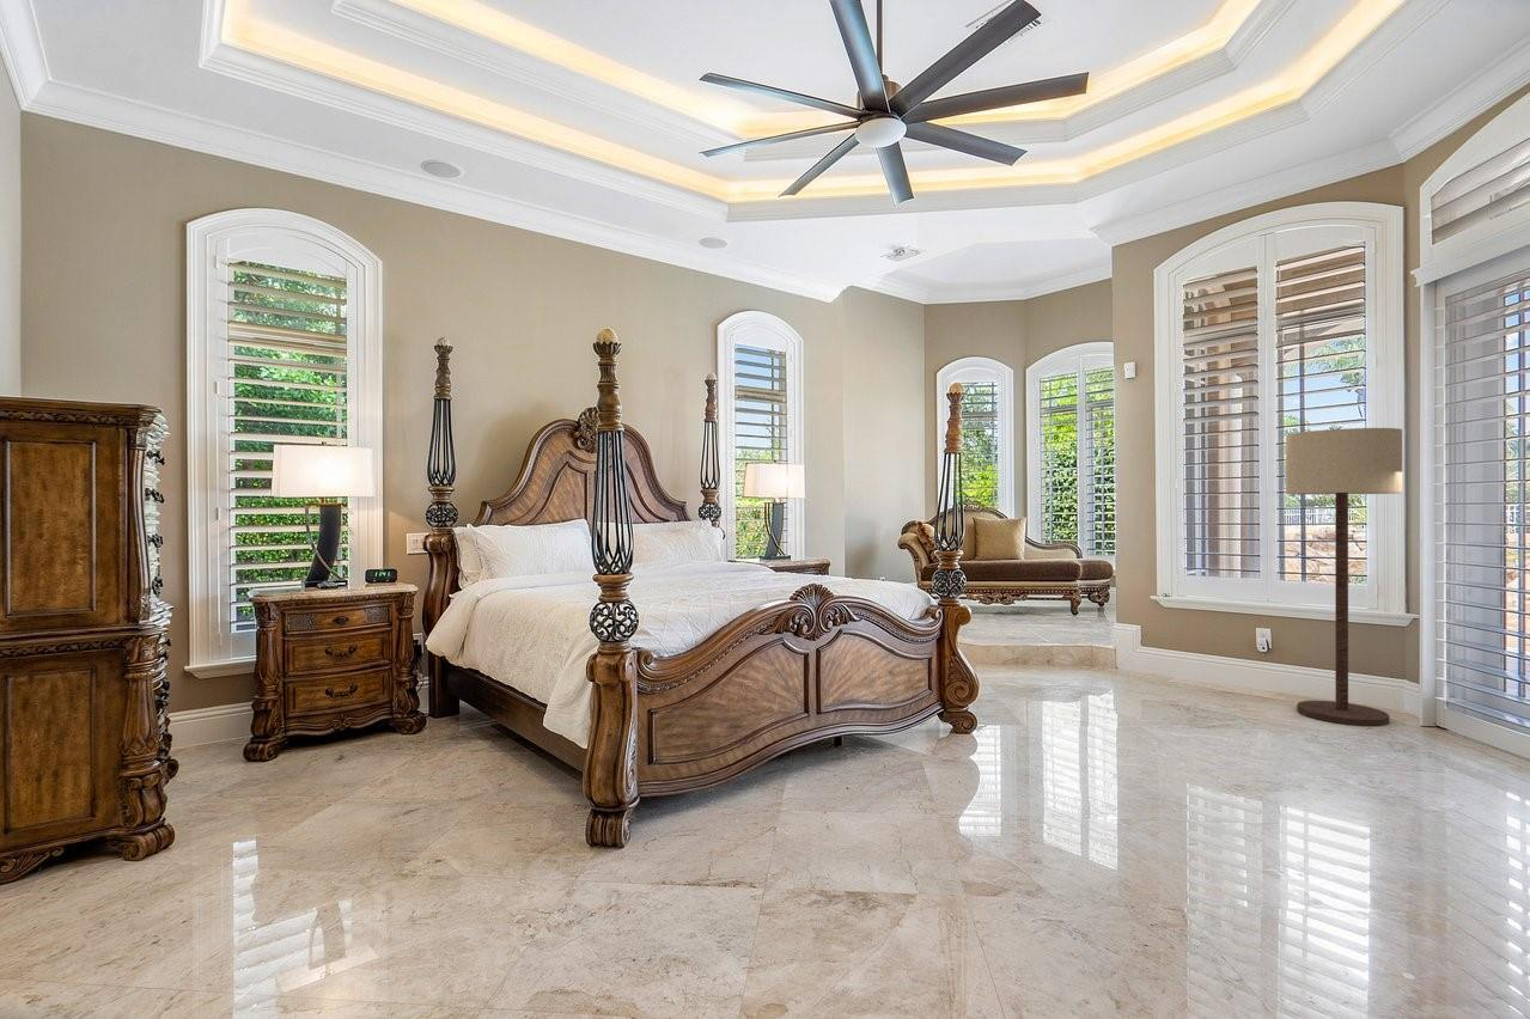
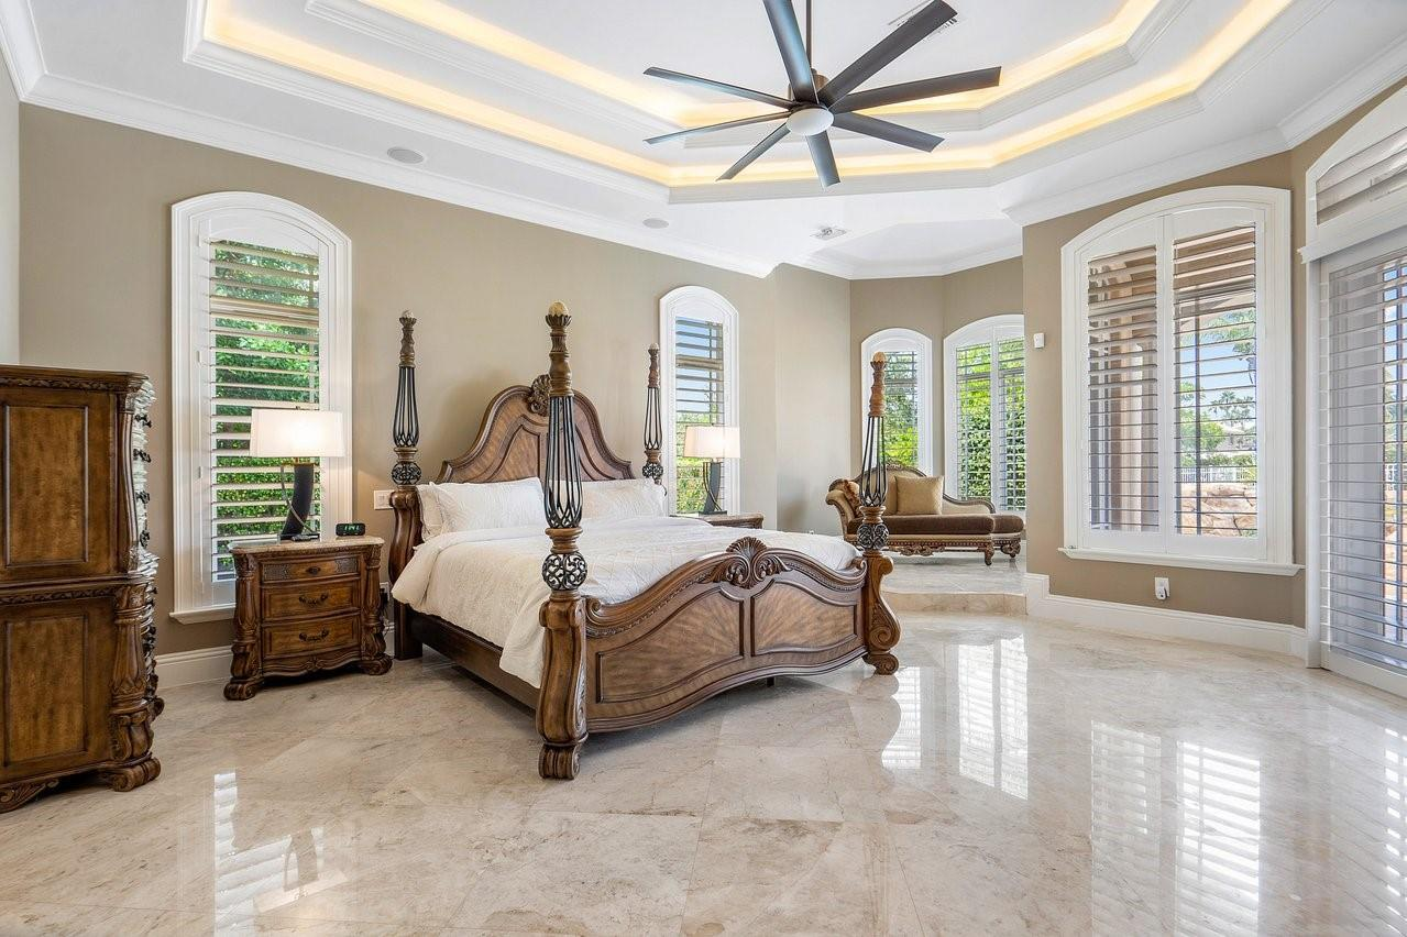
- floor lamp [1285,427,1403,727]
